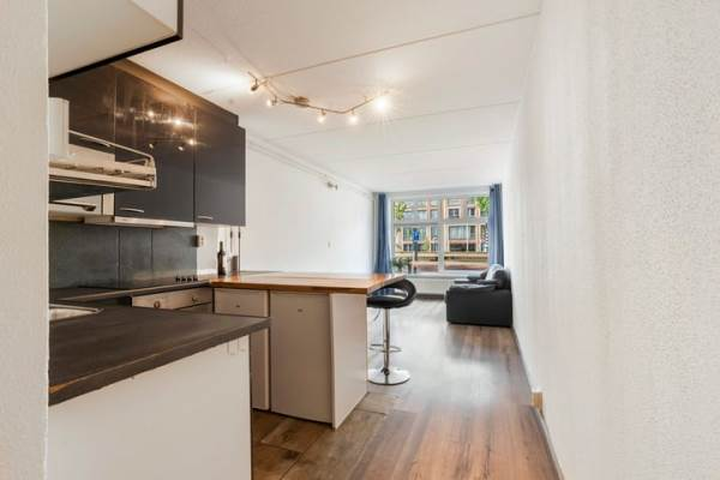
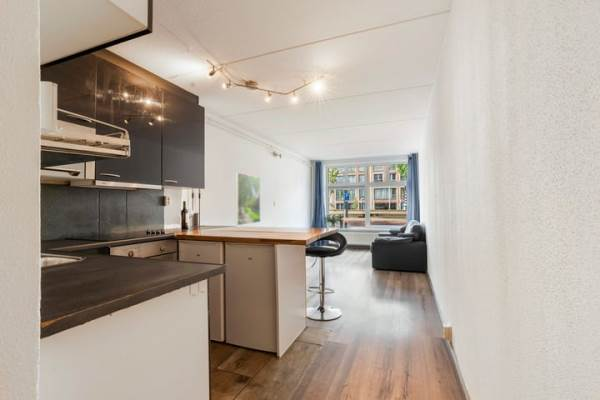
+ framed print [235,172,261,226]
